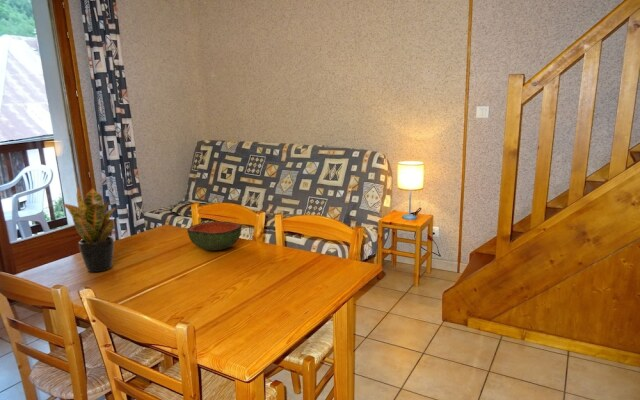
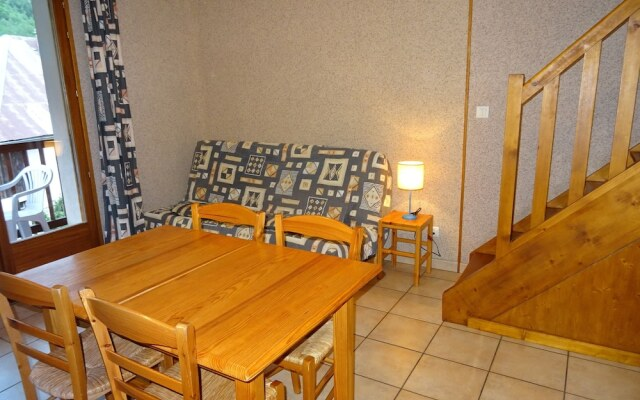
- potted plant [62,186,120,273]
- bowl [186,221,242,251]
